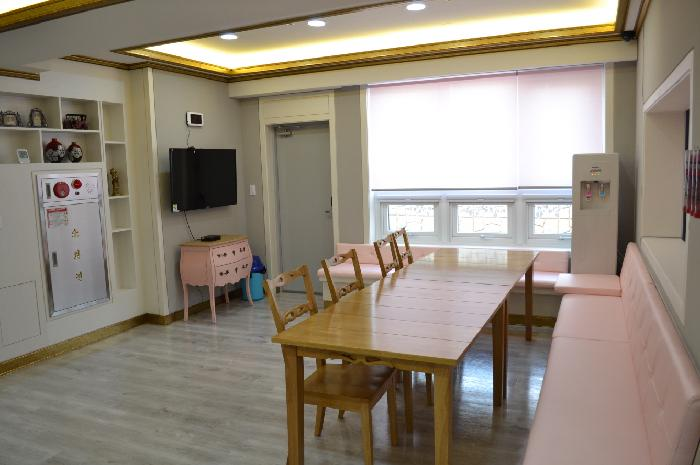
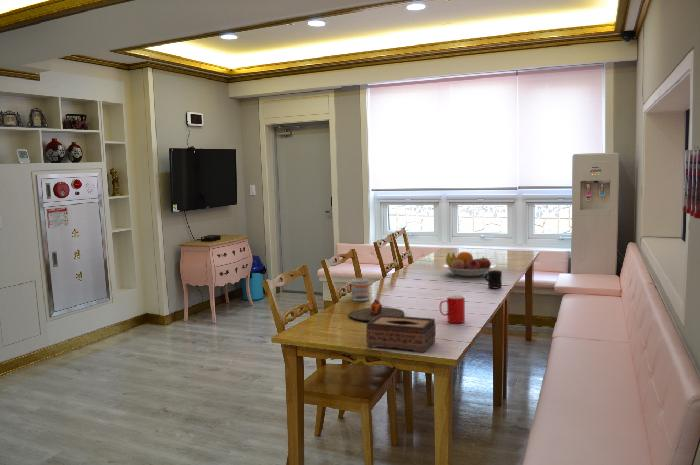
+ tissue box [365,315,437,353]
+ mug [344,278,370,302]
+ plate [348,298,405,322]
+ fruit bowl [442,251,497,277]
+ mug [483,269,503,289]
+ cup [439,294,466,324]
